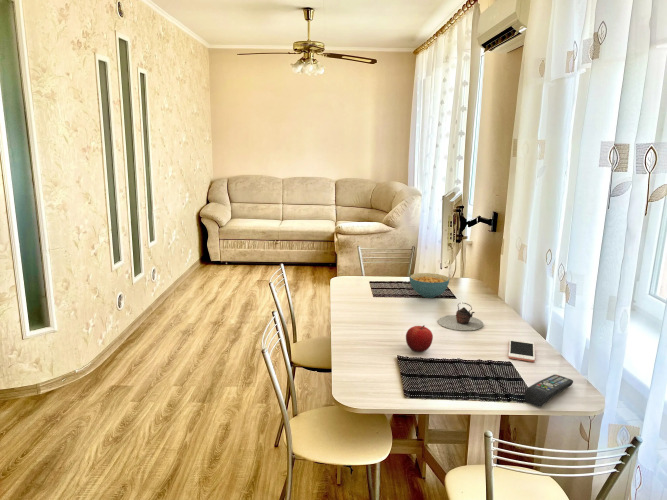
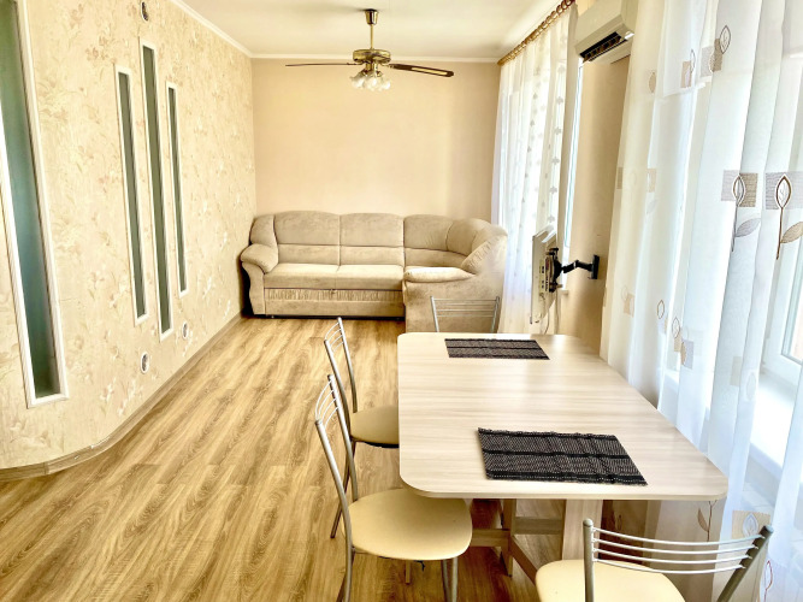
- cell phone [507,338,536,363]
- cereal bowl [409,272,450,299]
- teapot [437,302,485,331]
- remote control [524,374,574,408]
- fruit [405,324,434,353]
